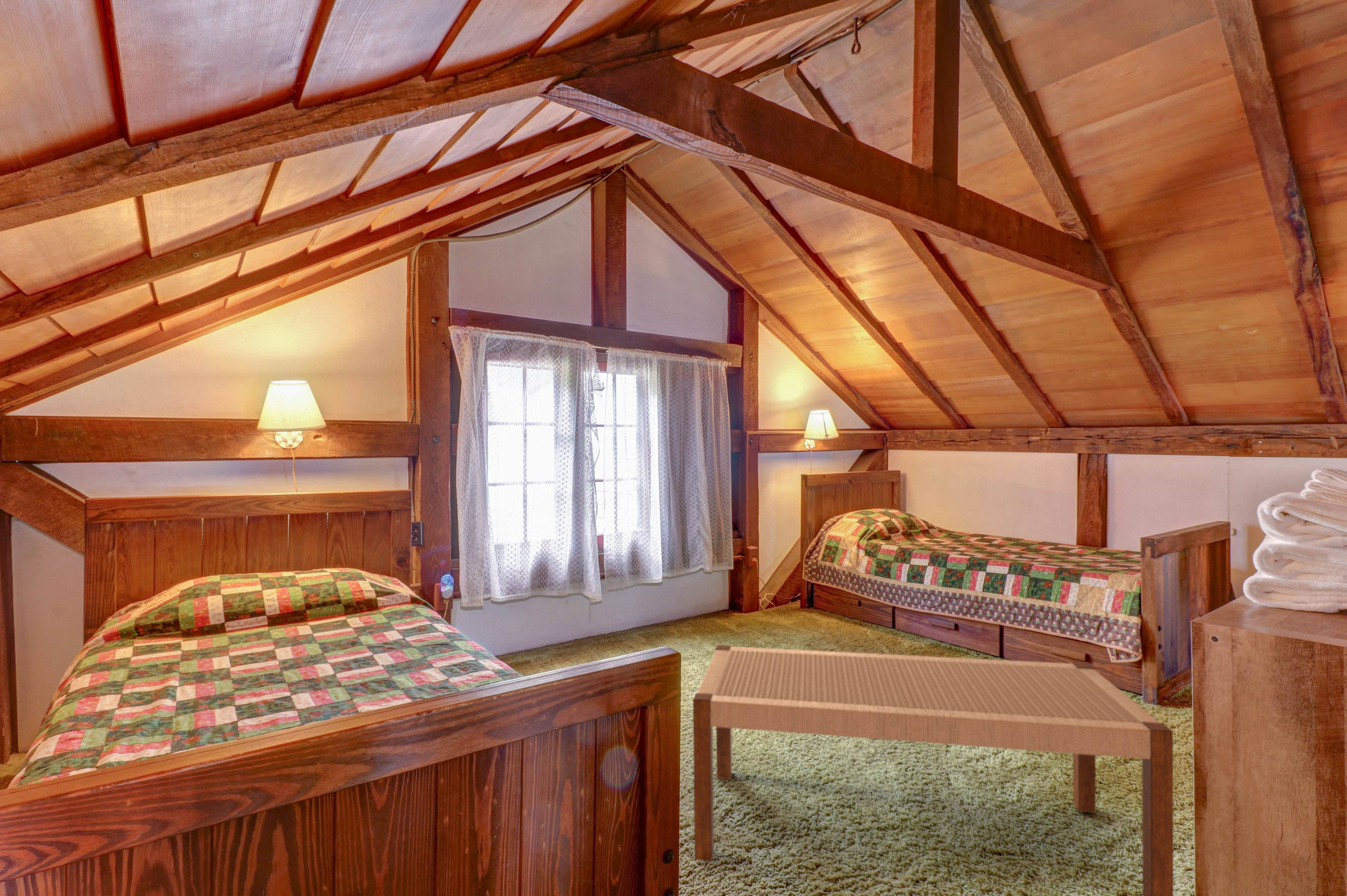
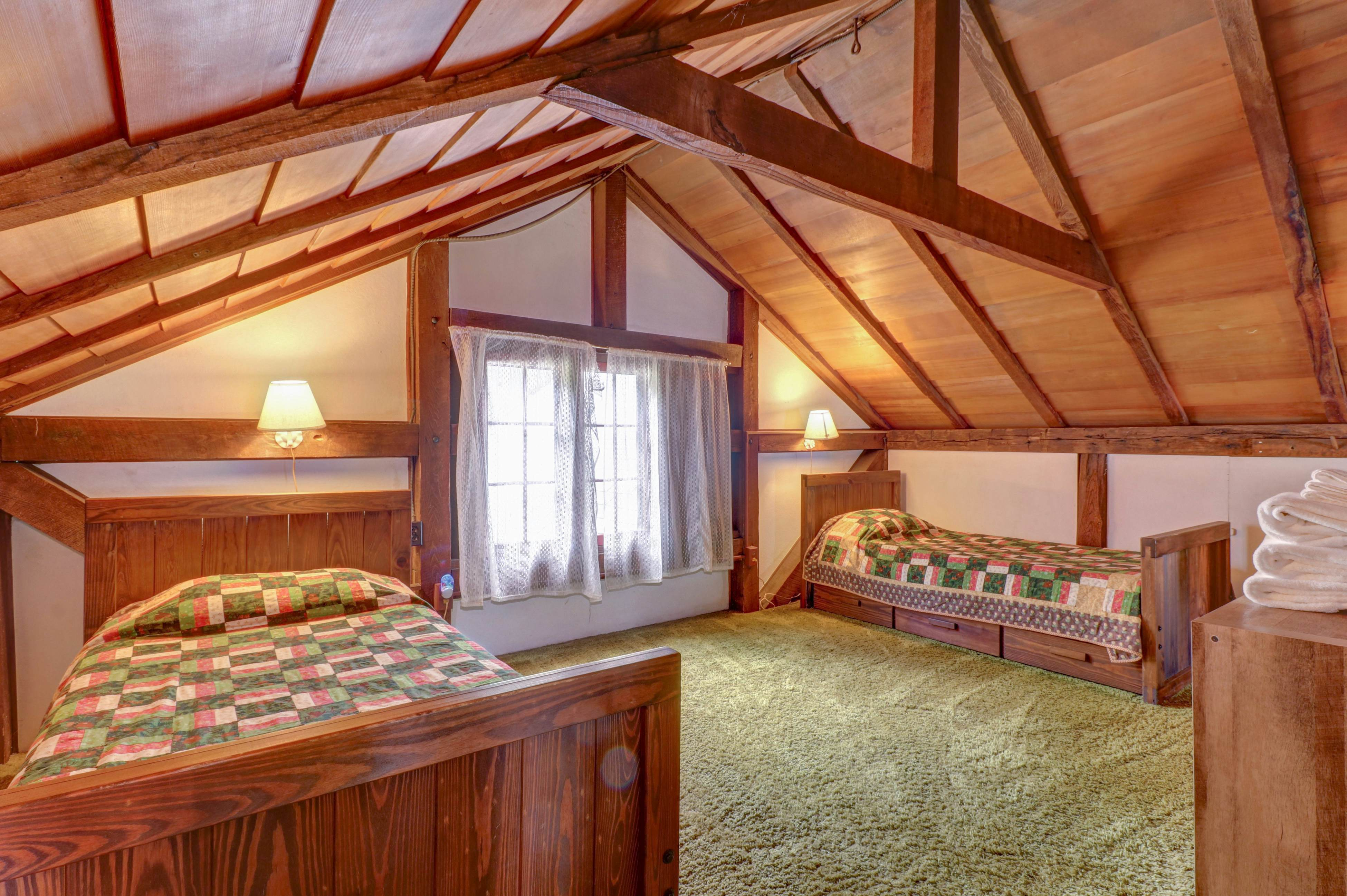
- bench [692,645,1174,896]
